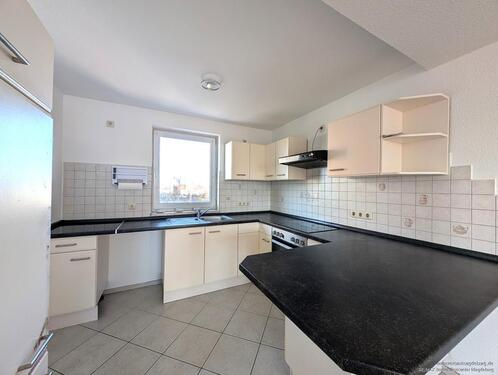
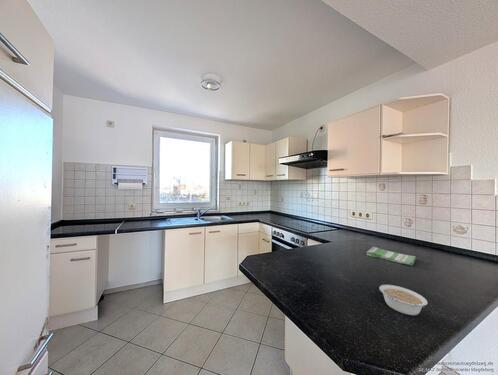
+ dish towel [365,246,417,266]
+ legume [378,284,429,316]
